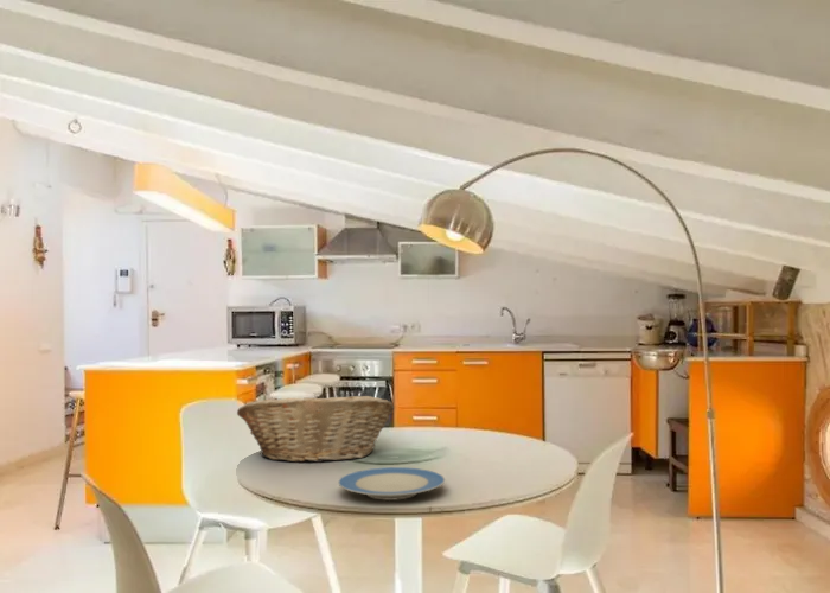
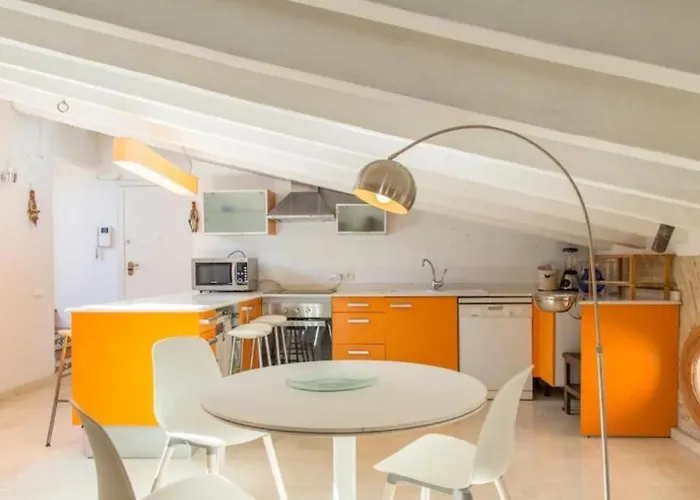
- fruit basket [236,394,395,464]
- plate [337,466,446,502]
